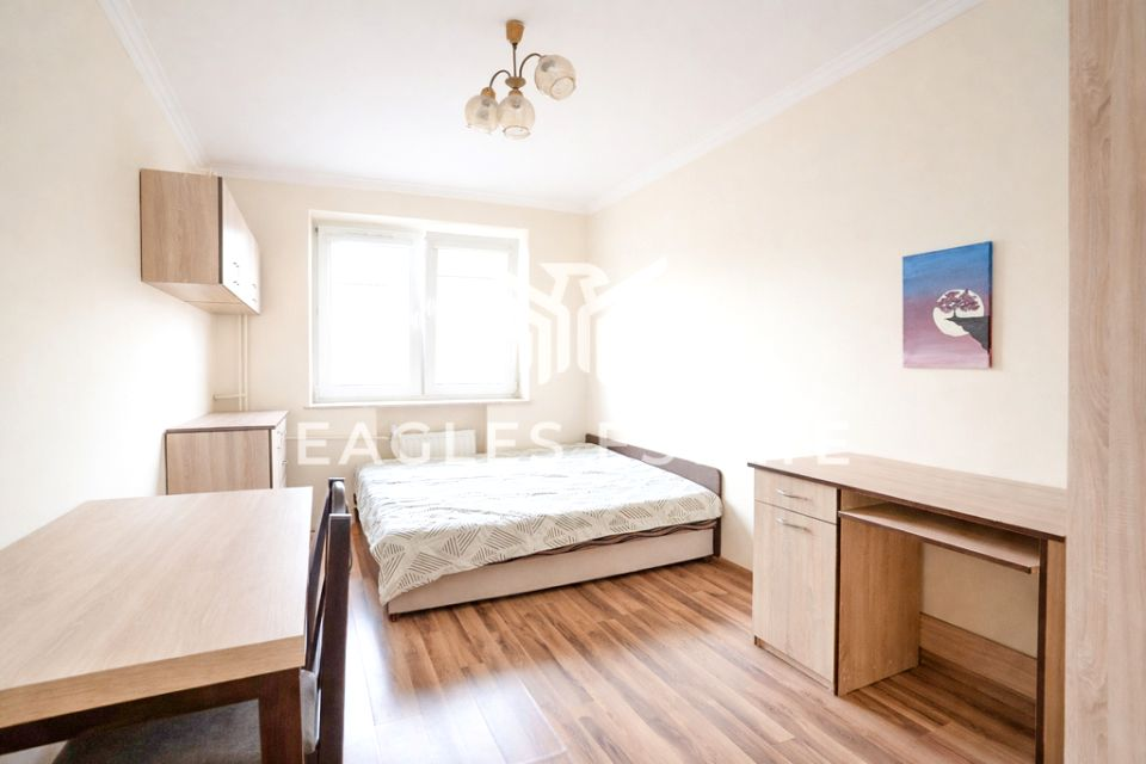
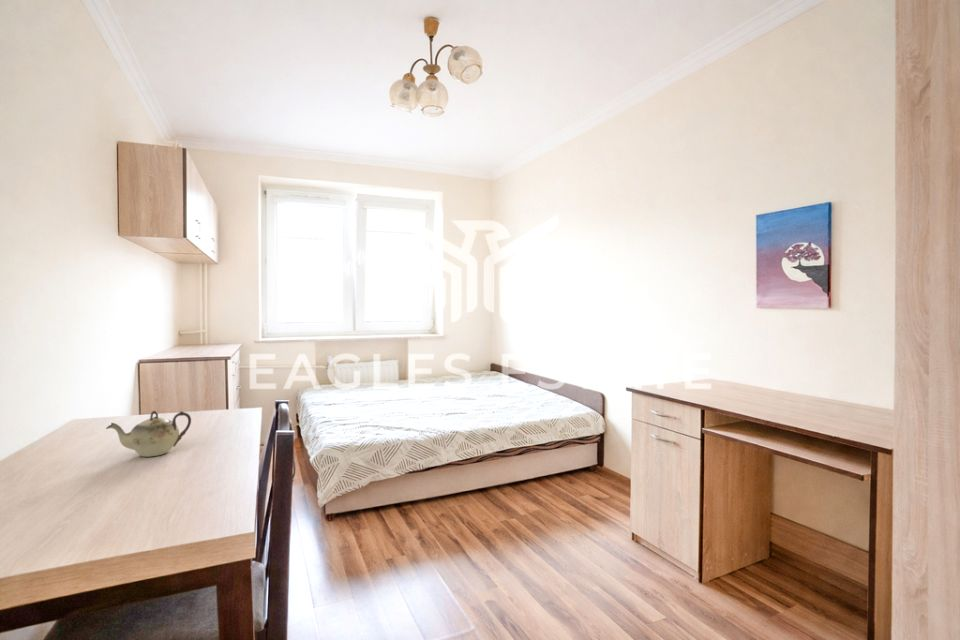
+ teapot [105,410,192,458]
